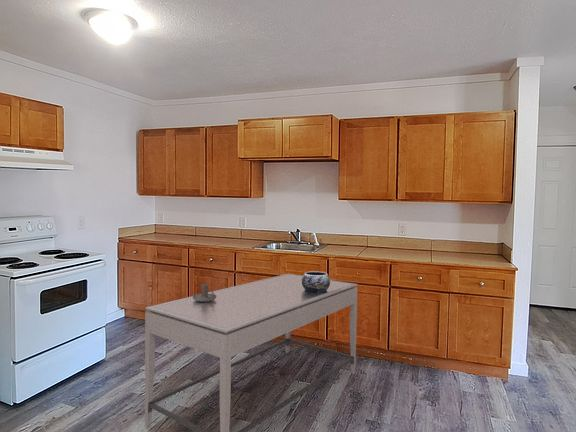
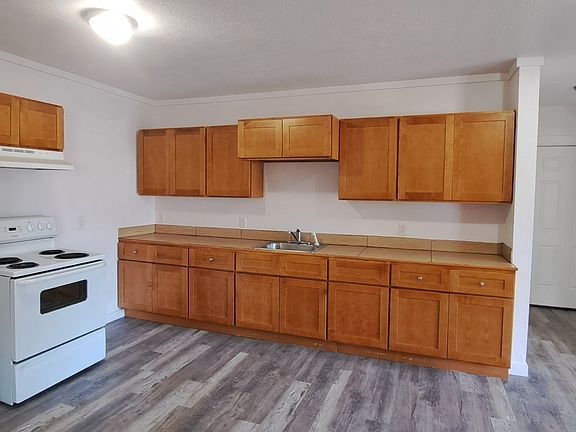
- candle holder [192,283,217,302]
- decorative bowl [302,270,331,293]
- dining table [144,273,358,432]
